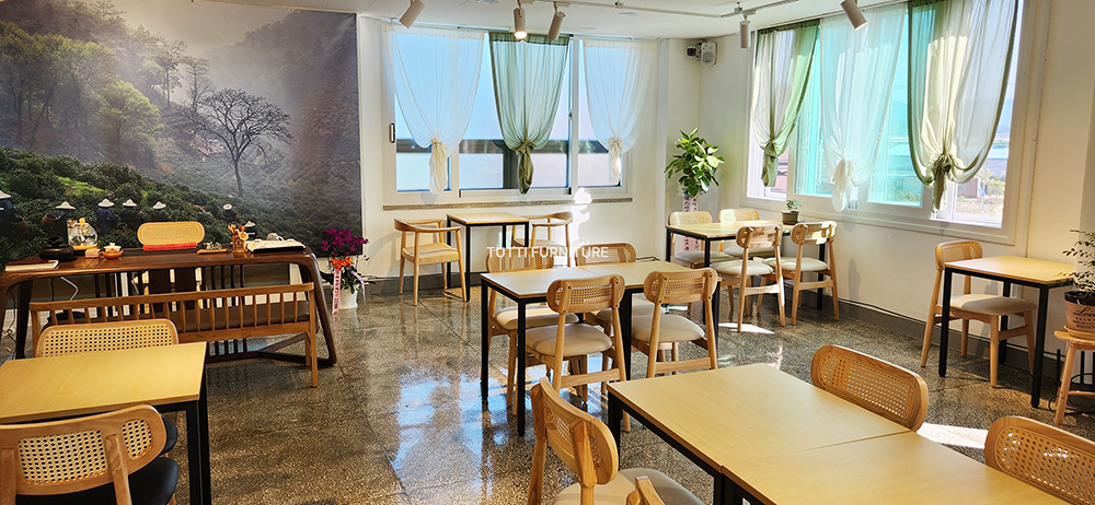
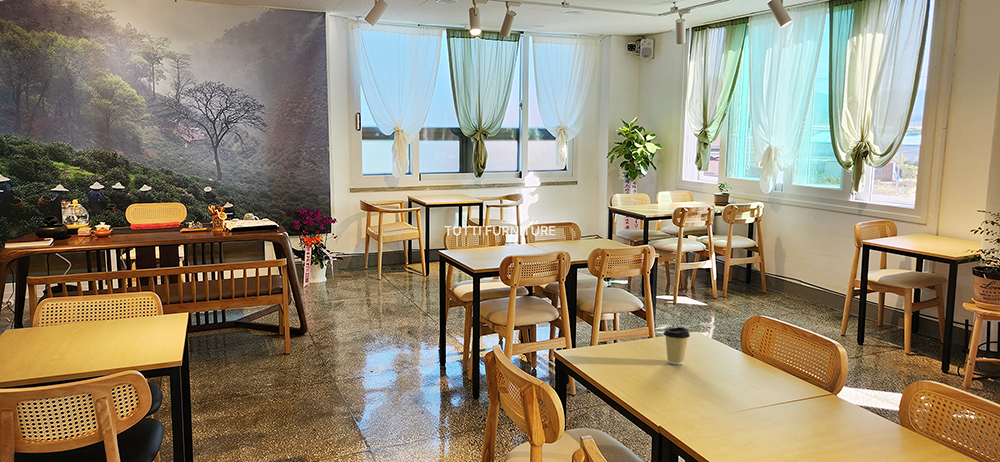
+ coffee cup [663,326,691,366]
